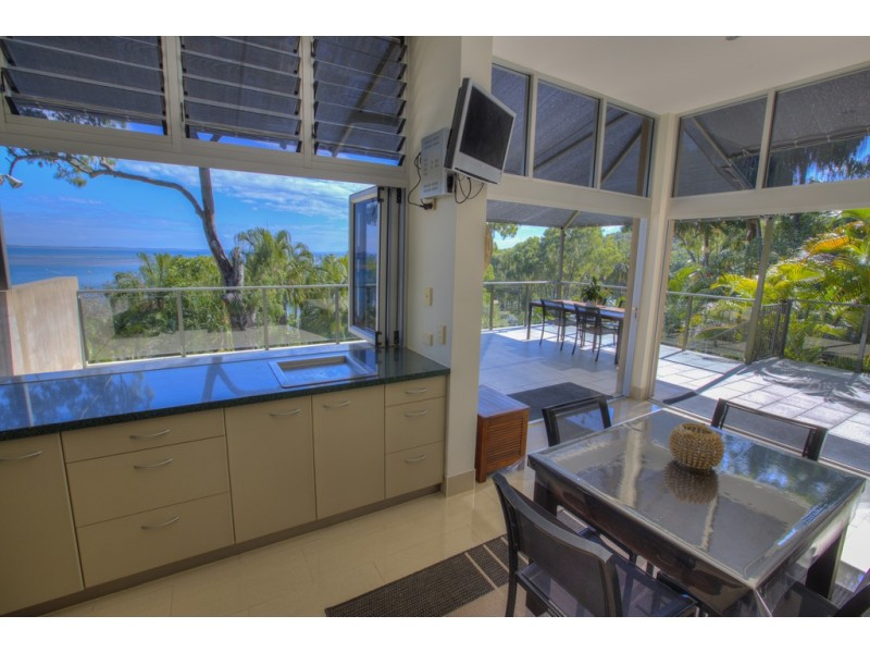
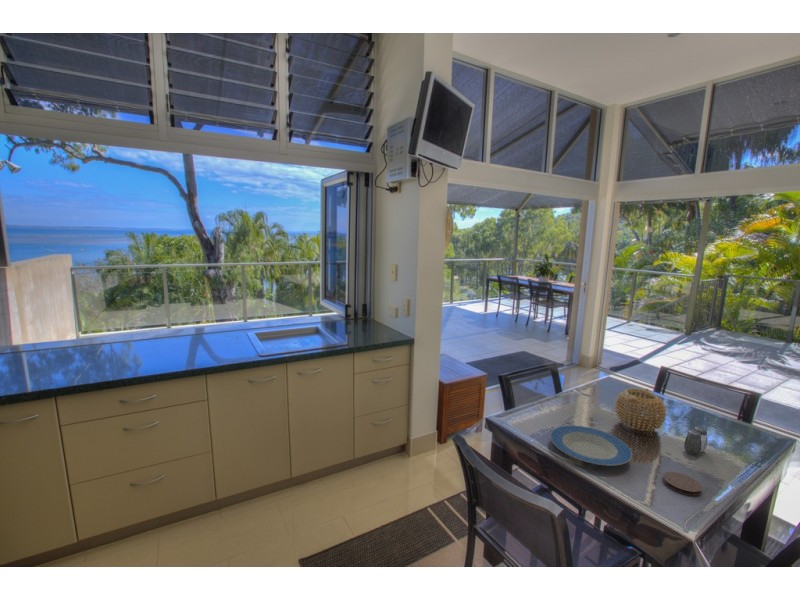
+ coaster [662,471,703,497]
+ salt and pepper shaker [683,426,708,457]
+ plate [549,424,633,467]
